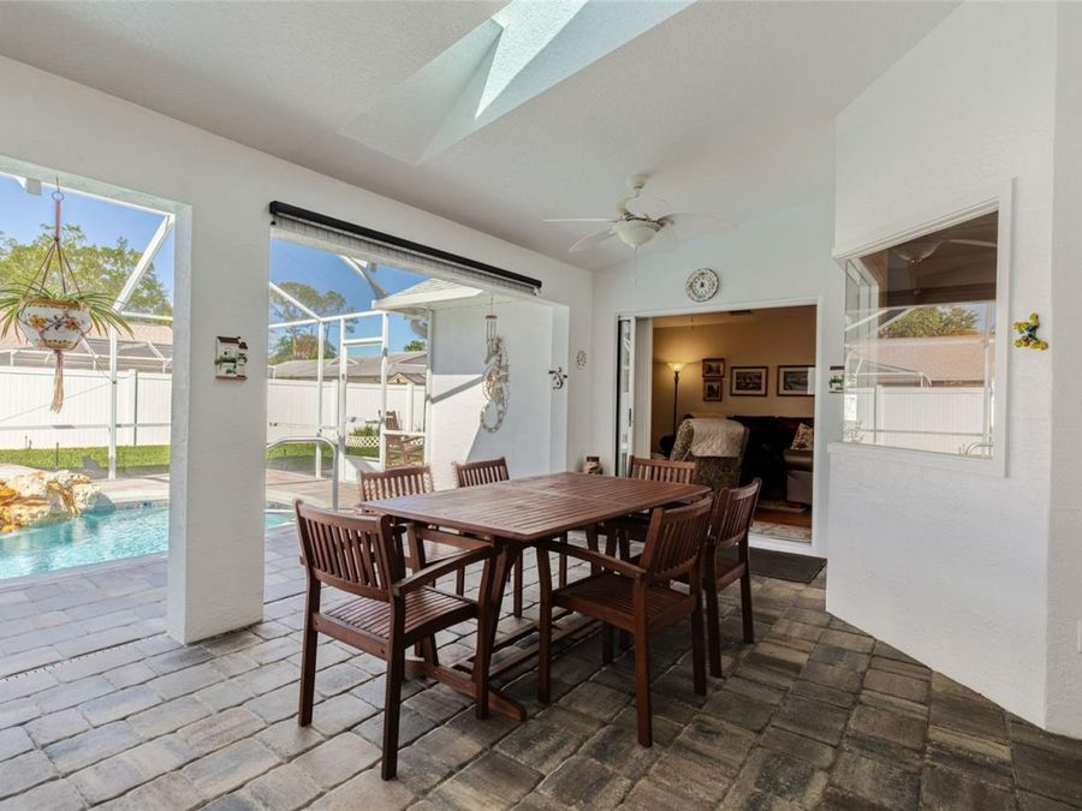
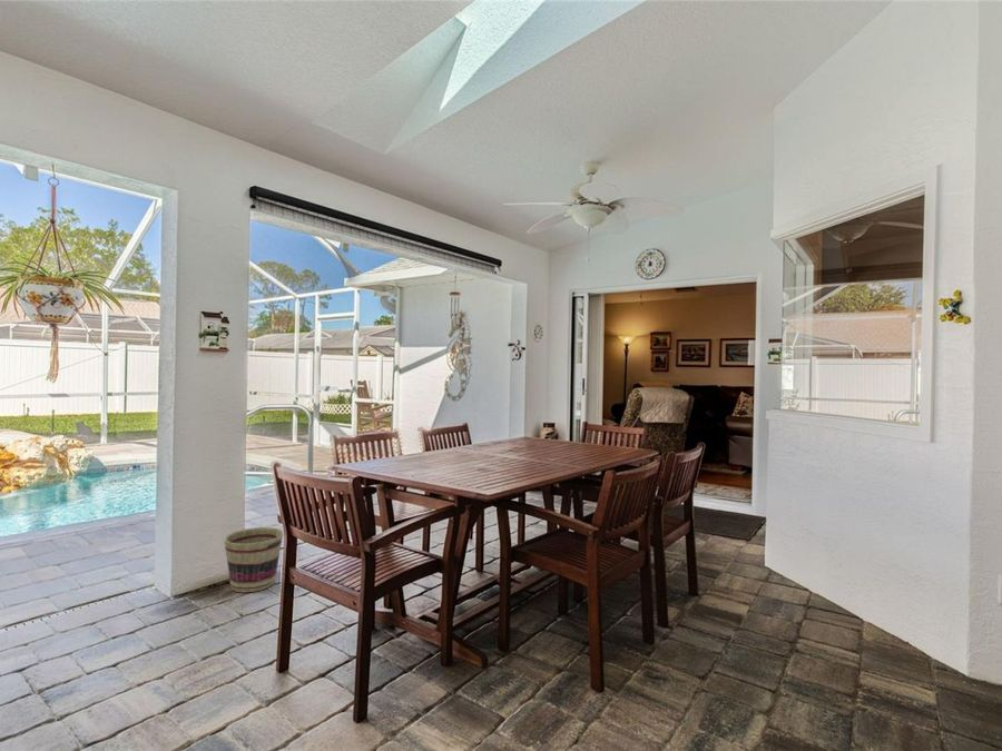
+ basket [223,526,284,593]
